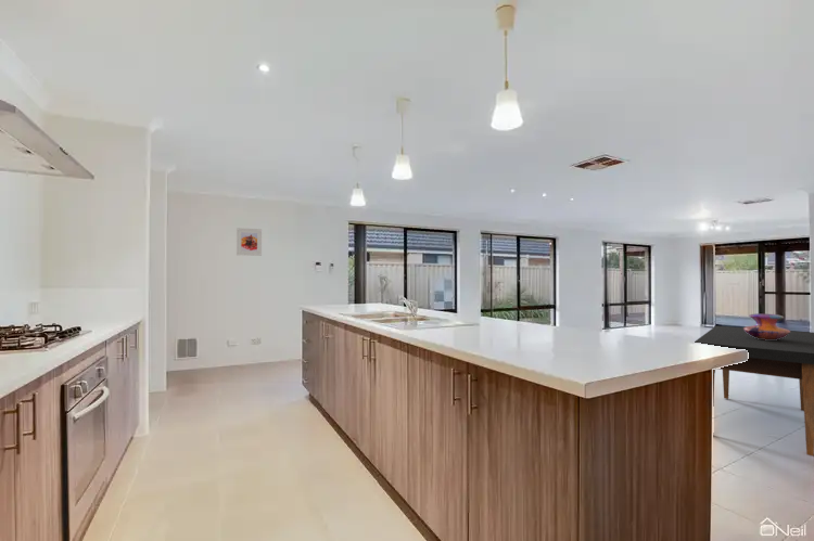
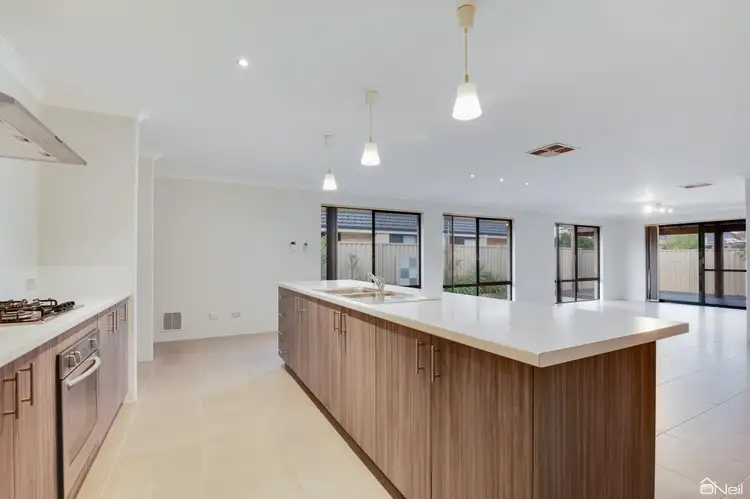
- decorative vase [743,312,791,340]
- dining table [694,325,814,456]
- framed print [236,227,263,257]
